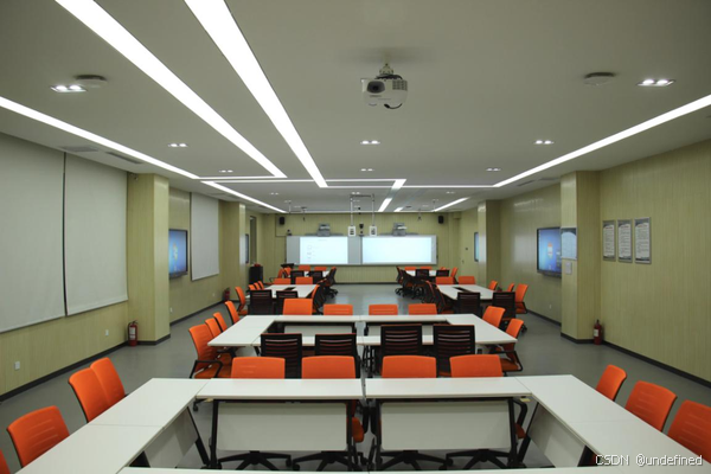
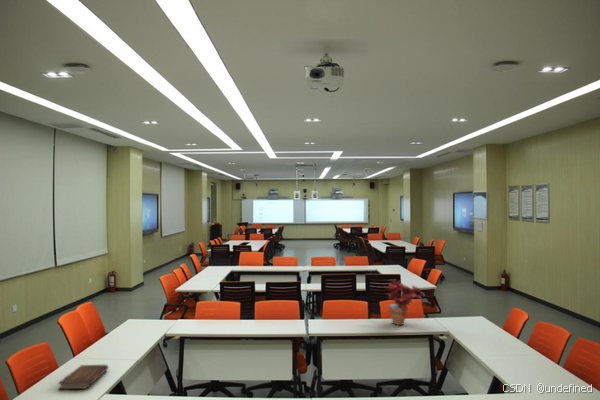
+ potted plant [384,279,423,326]
+ book [57,364,109,391]
